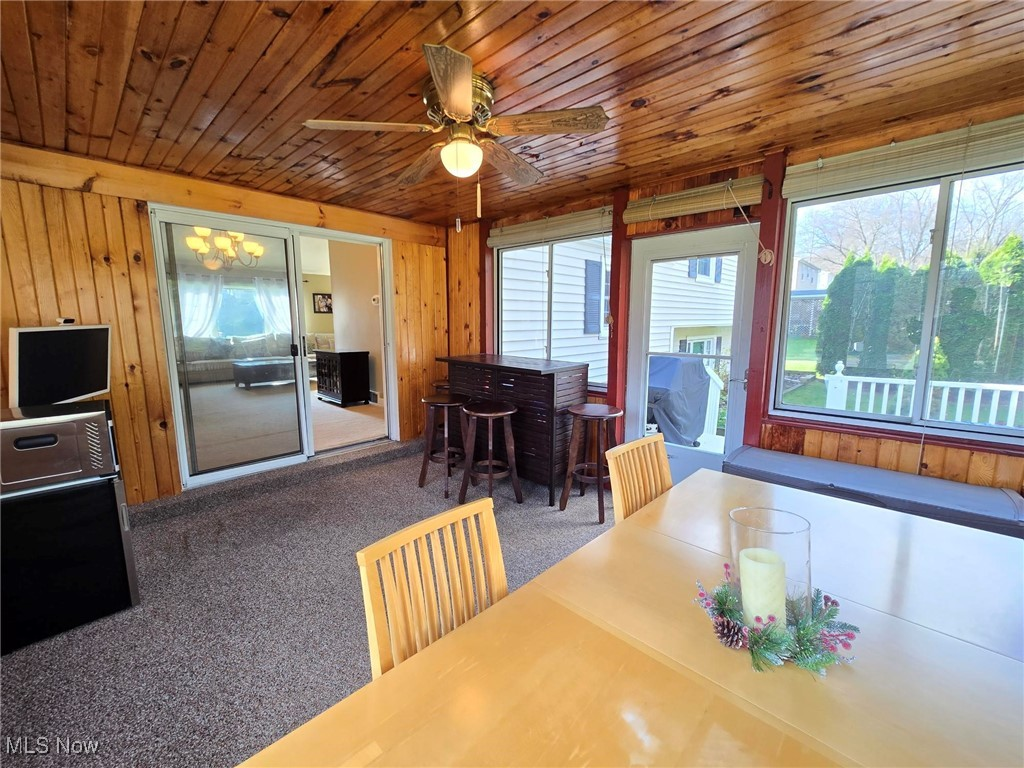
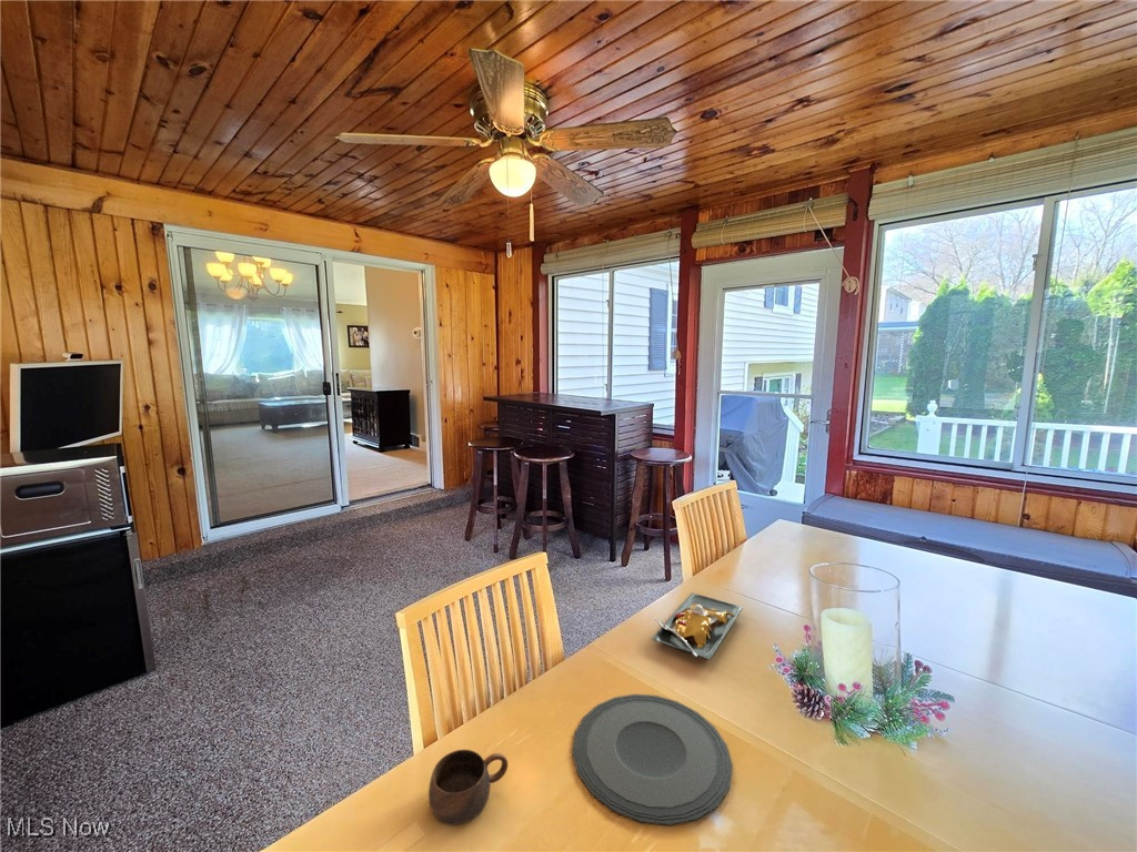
+ cup [427,749,509,826]
+ plate [651,591,744,660]
+ plate [571,693,734,828]
